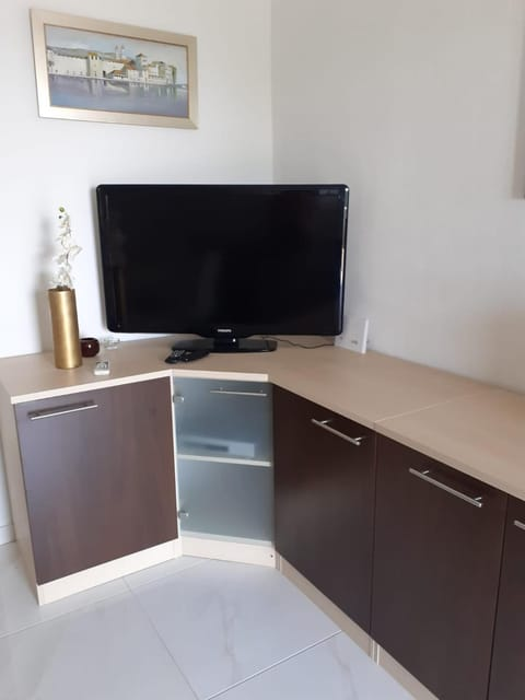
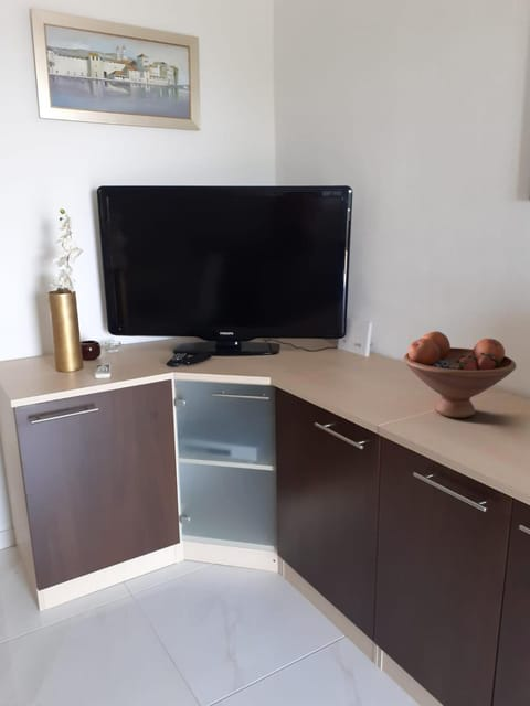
+ fruit bowl [402,330,517,419]
